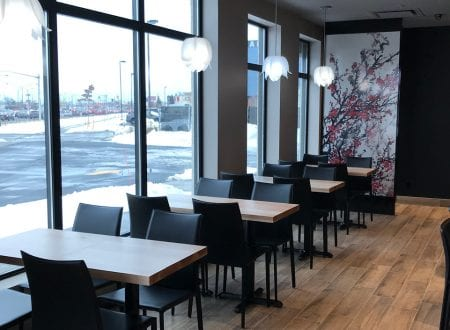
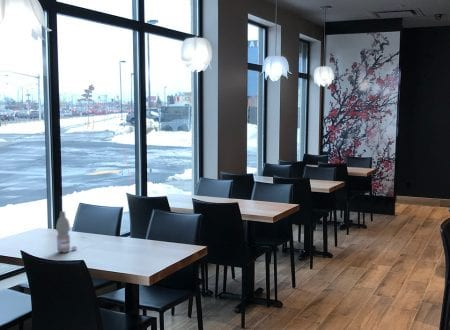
+ water bottle [55,210,78,254]
